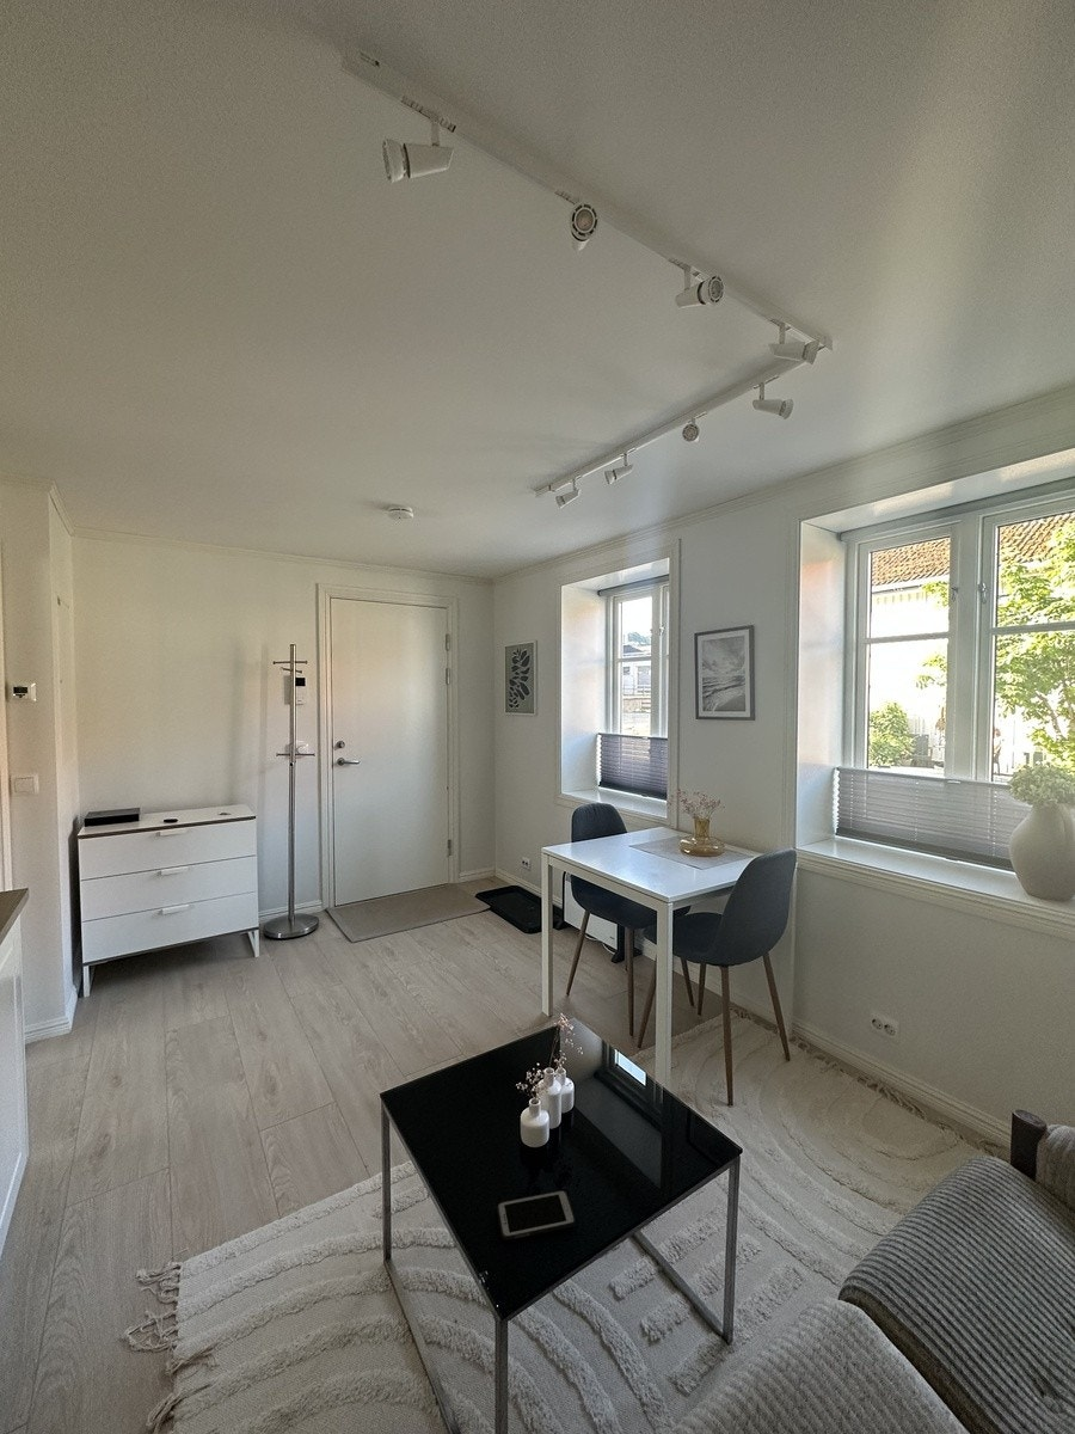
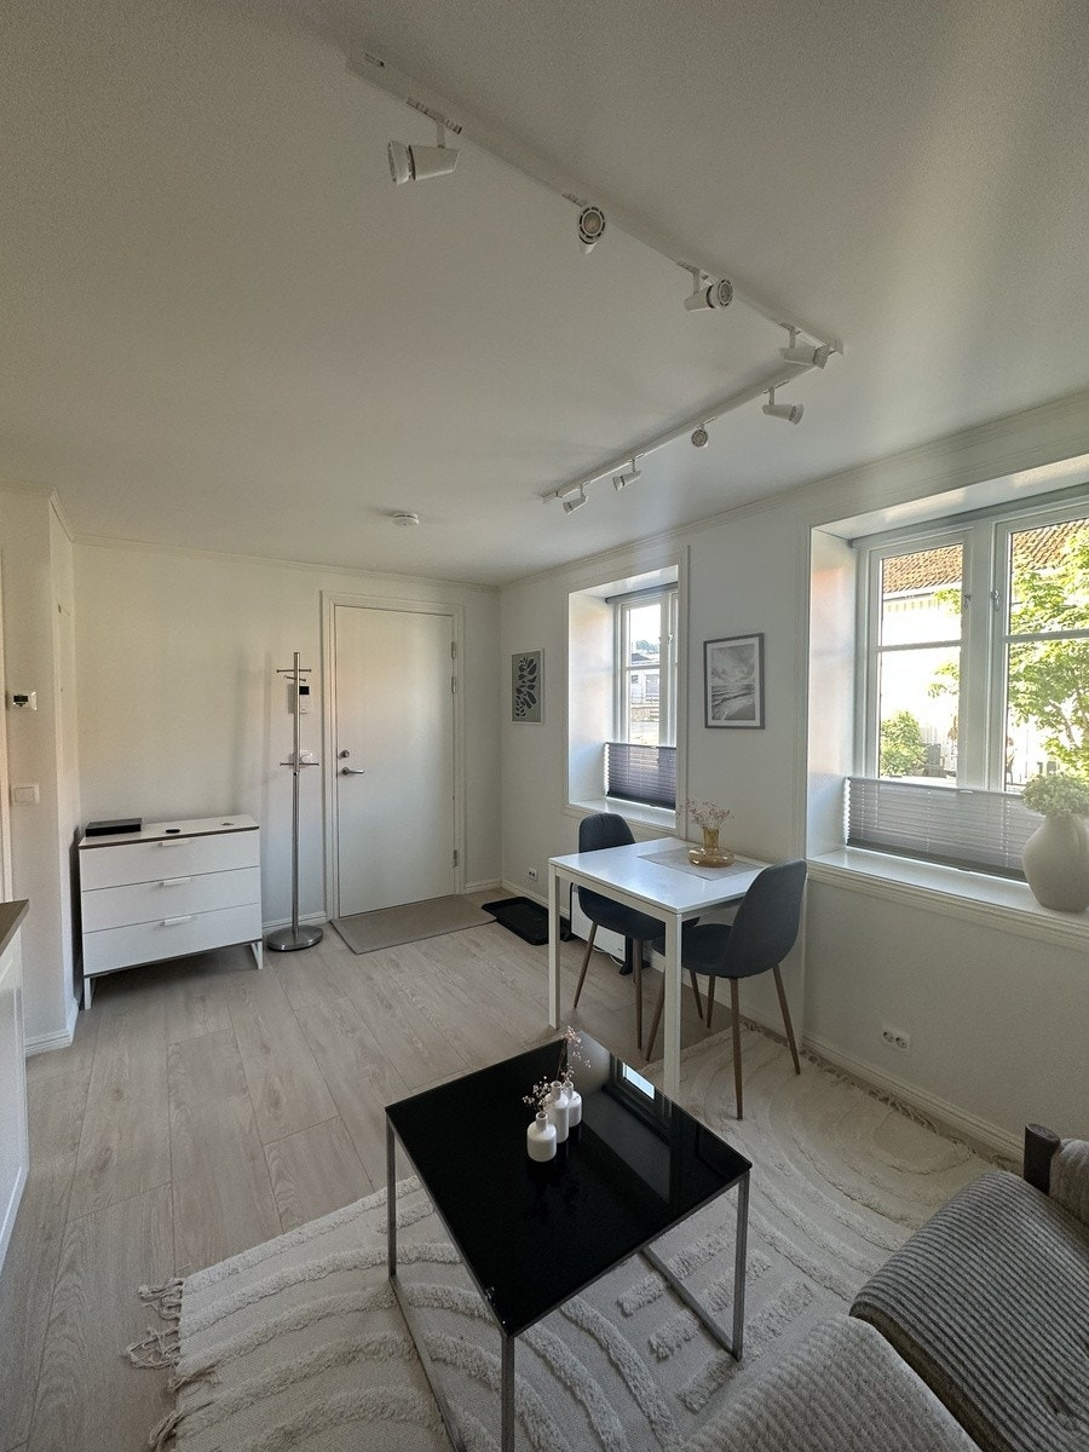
- cell phone [496,1189,577,1242]
